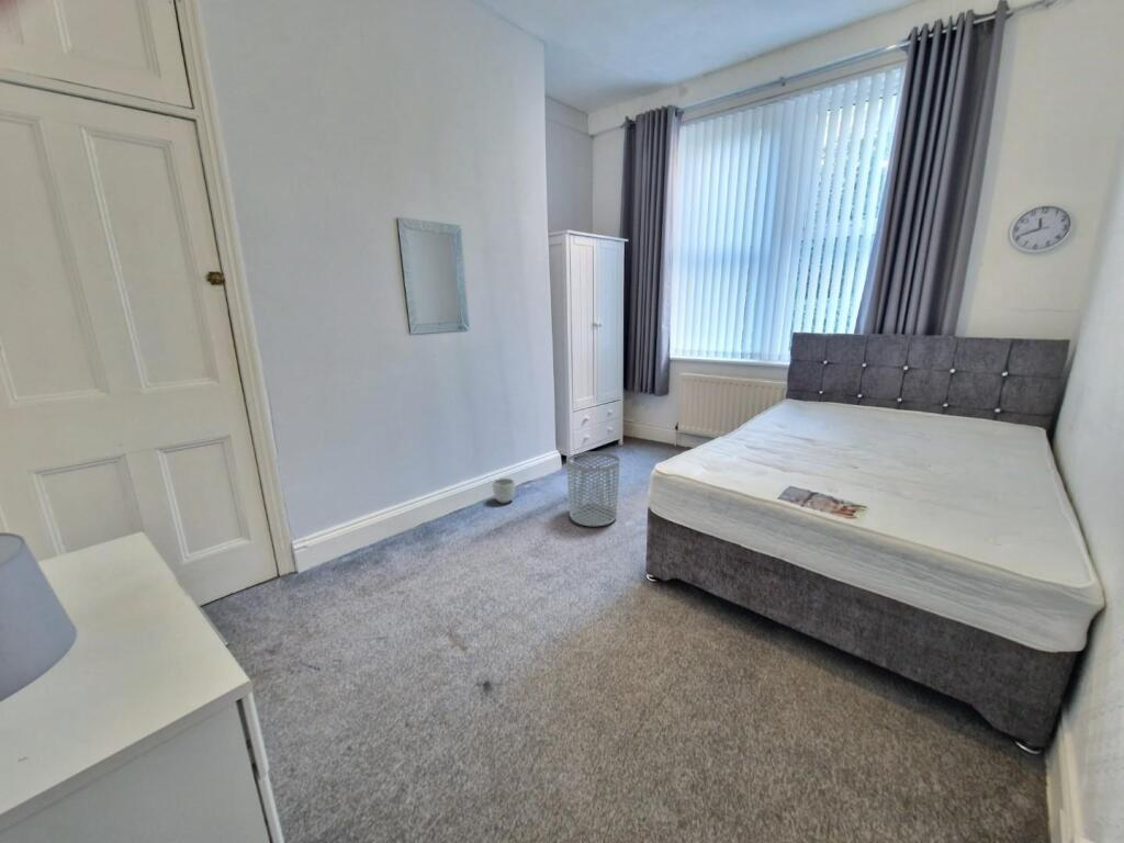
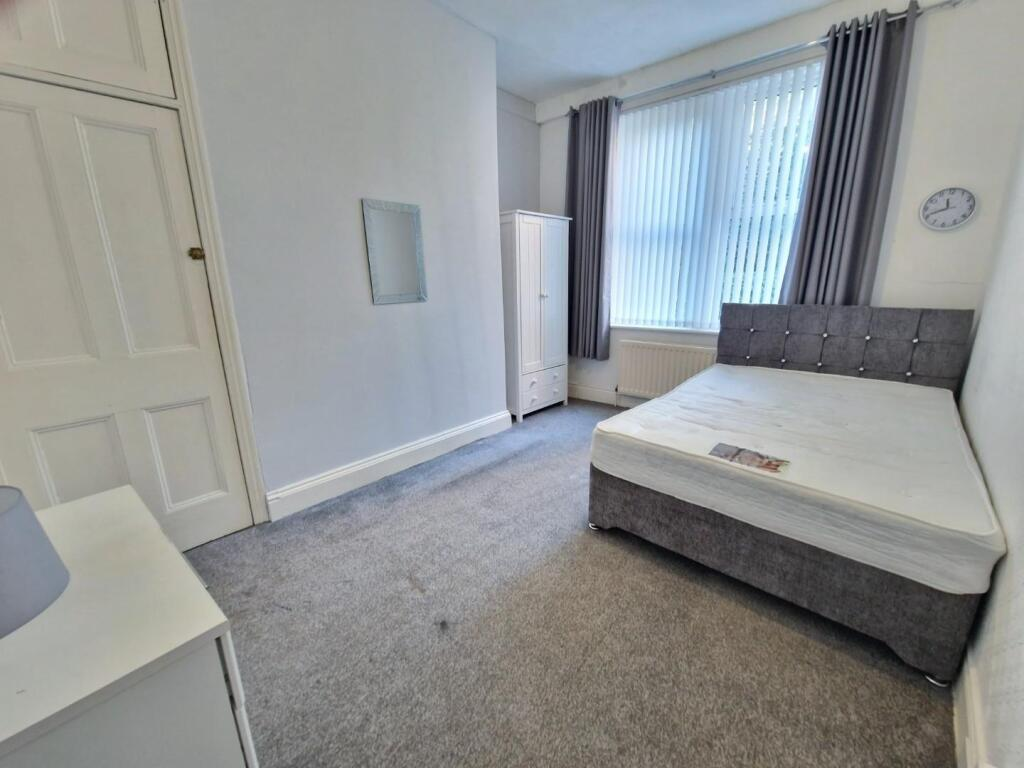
- planter [492,477,516,505]
- waste bin [565,451,621,527]
